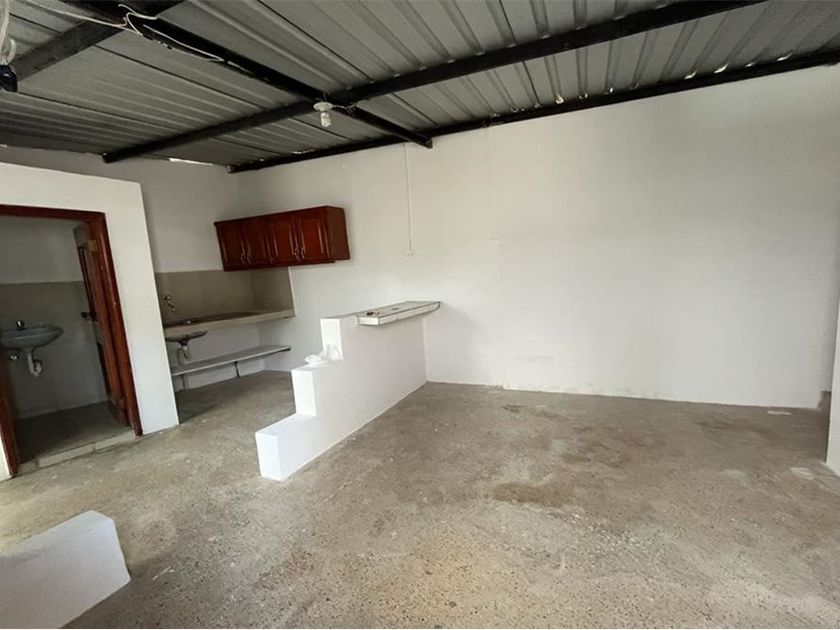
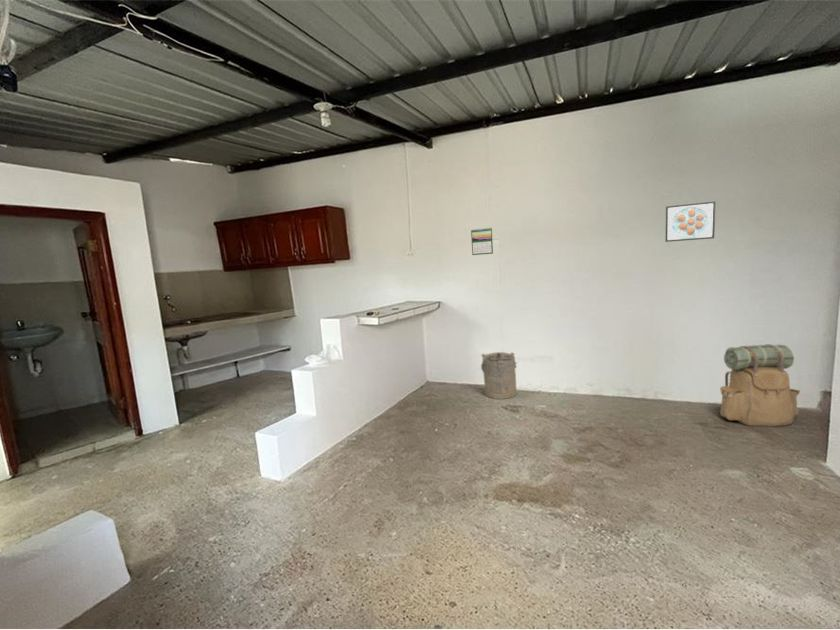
+ laundry hamper [480,351,518,400]
+ backpack [719,343,801,428]
+ calendar [470,227,494,256]
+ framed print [665,201,716,243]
